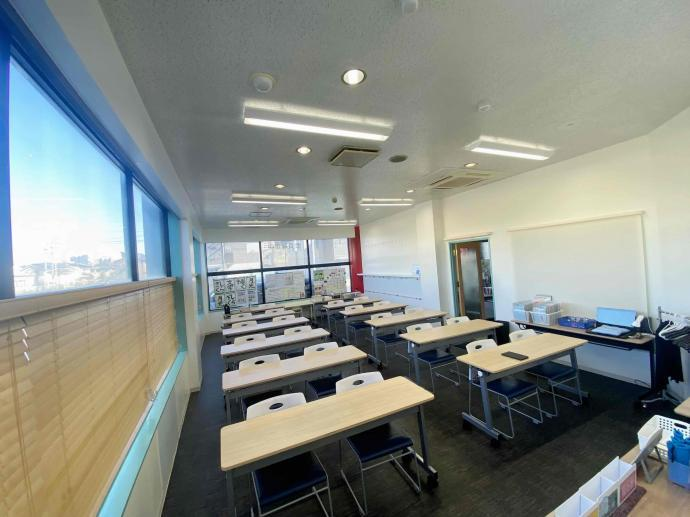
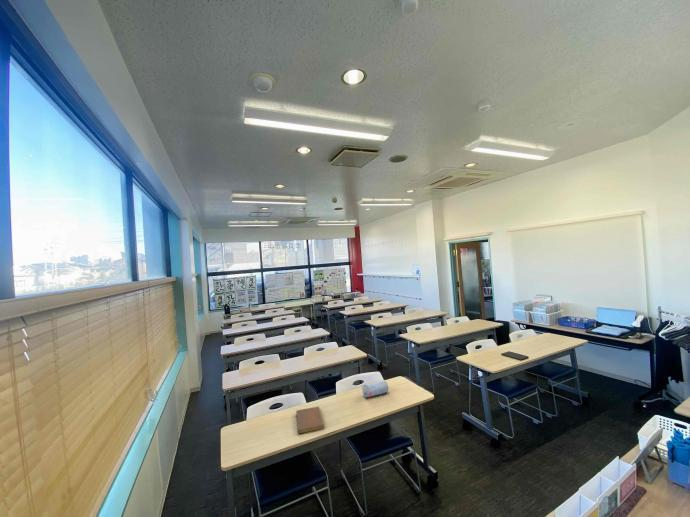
+ pencil case [361,379,389,398]
+ notebook [295,406,325,435]
